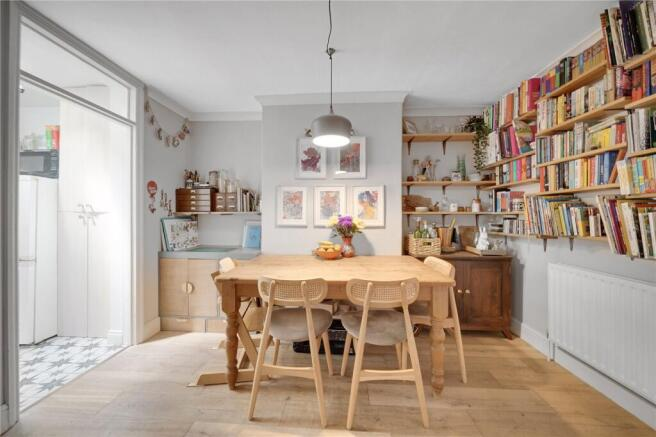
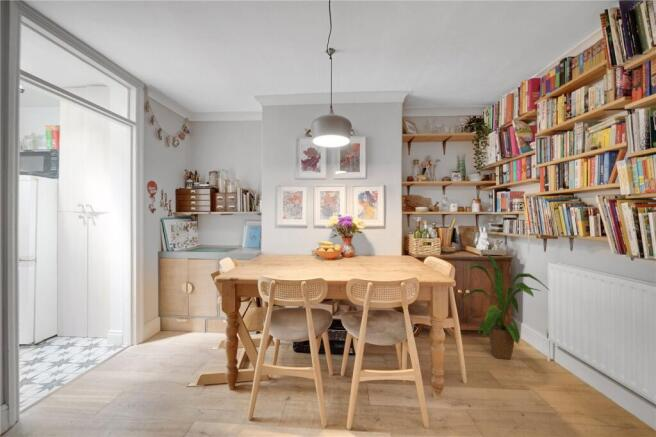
+ house plant [460,251,551,360]
